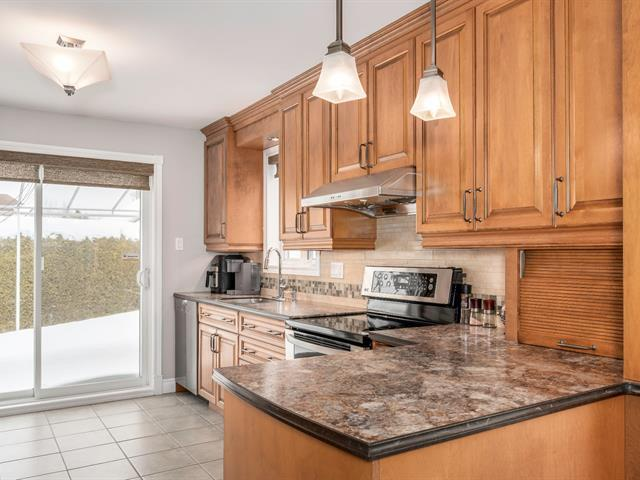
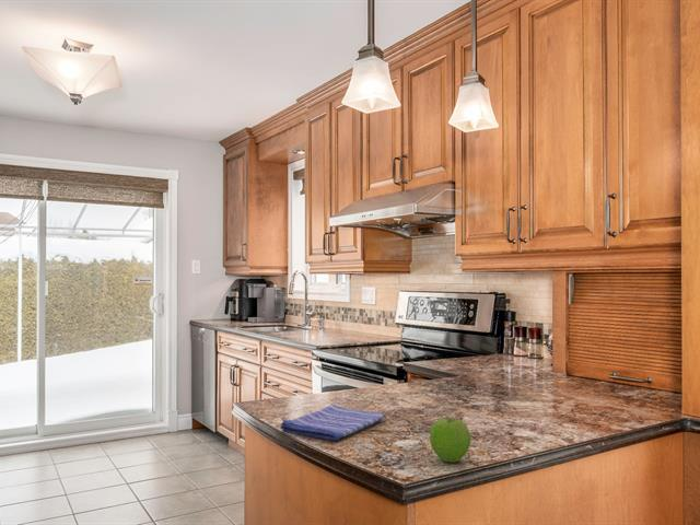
+ fruit [429,418,472,463]
+ dish towel [279,404,387,442]
